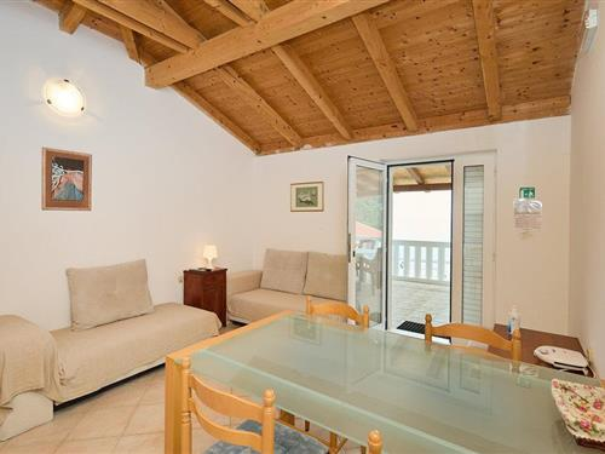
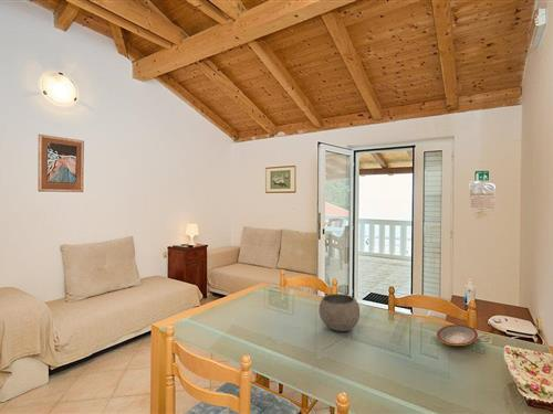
+ plate [436,323,479,347]
+ bowl [317,293,361,332]
